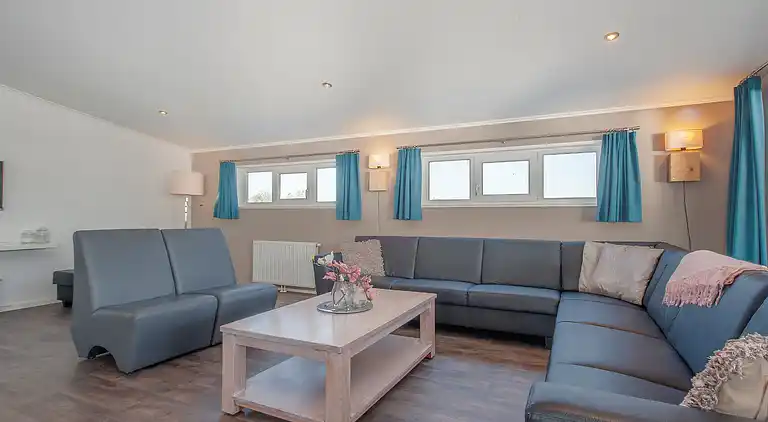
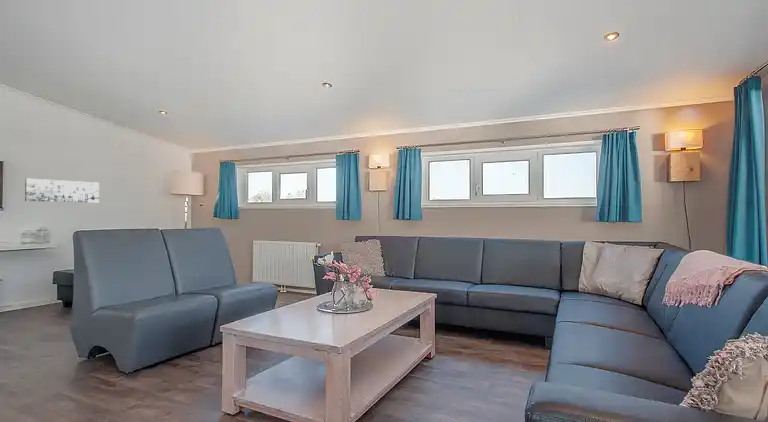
+ wall art [24,178,100,203]
